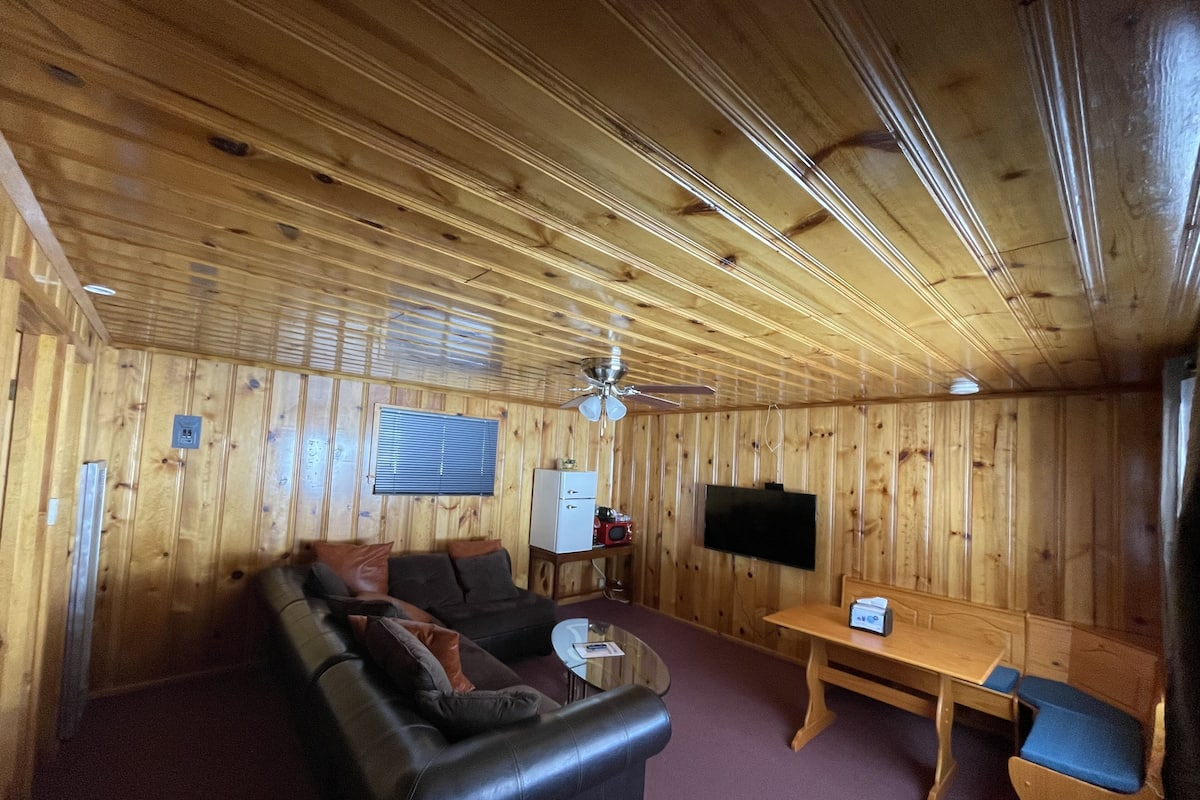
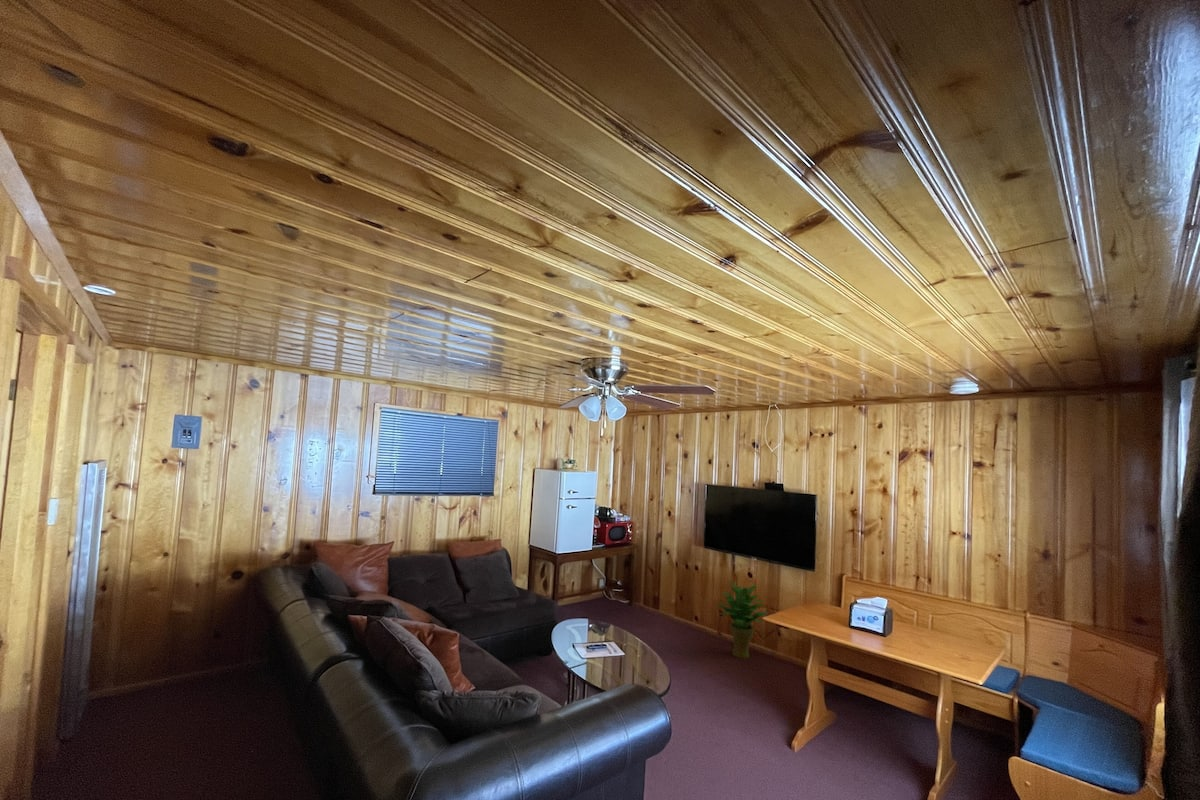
+ potted plant [714,580,769,659]
